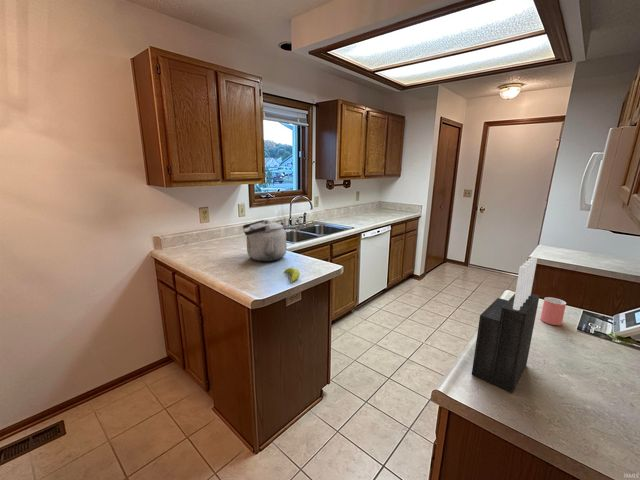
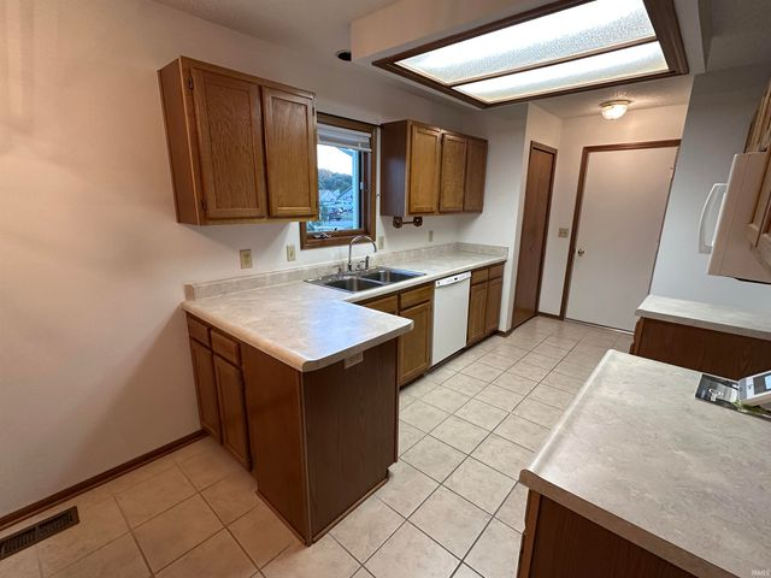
- kettle [241,219,288,262]
- knife block [471,255,540,394]
- banana [283,267,301,285]
- cup [540,296,567,326]
